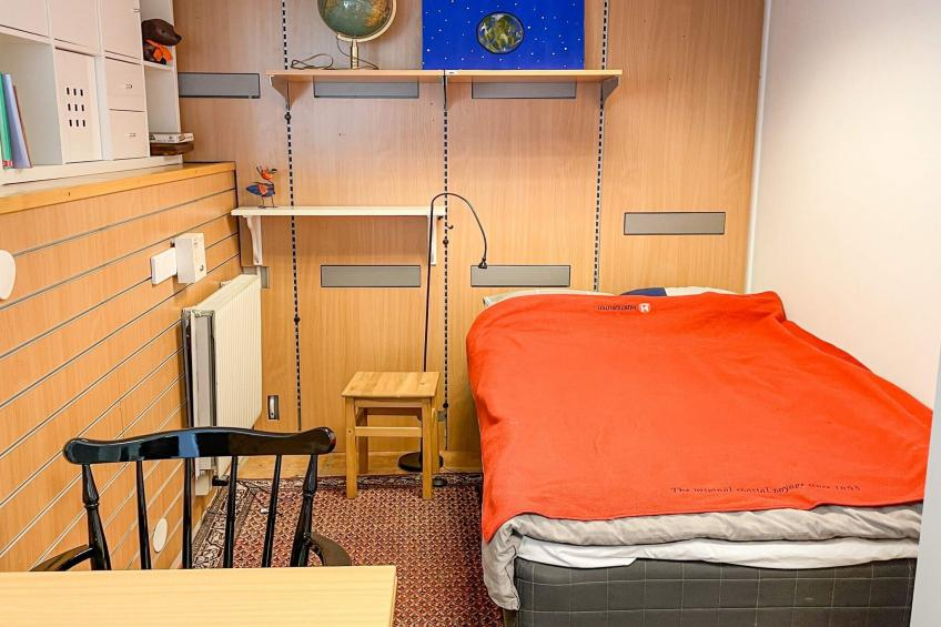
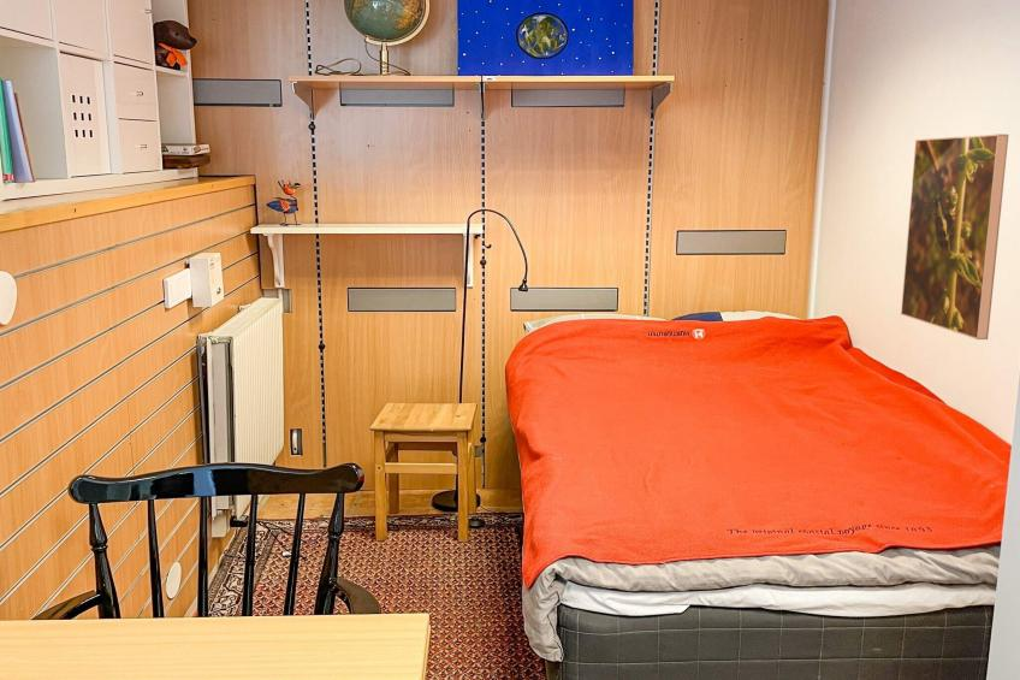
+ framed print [900,134,1009,341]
